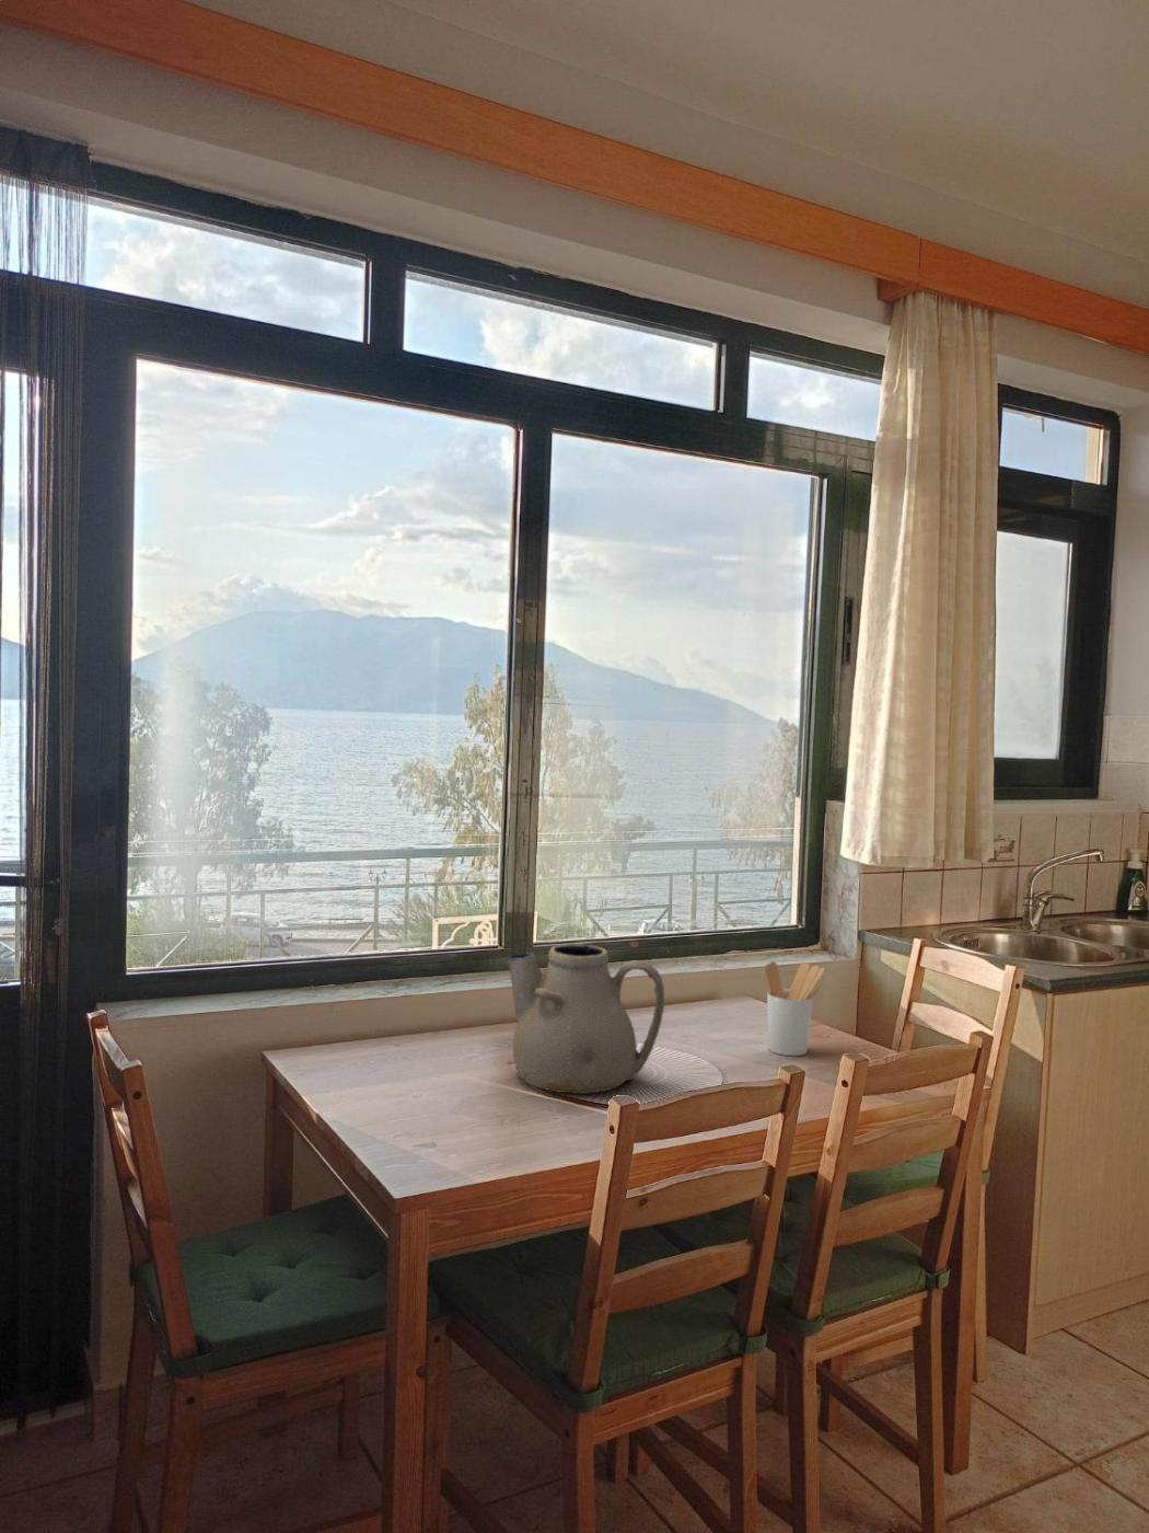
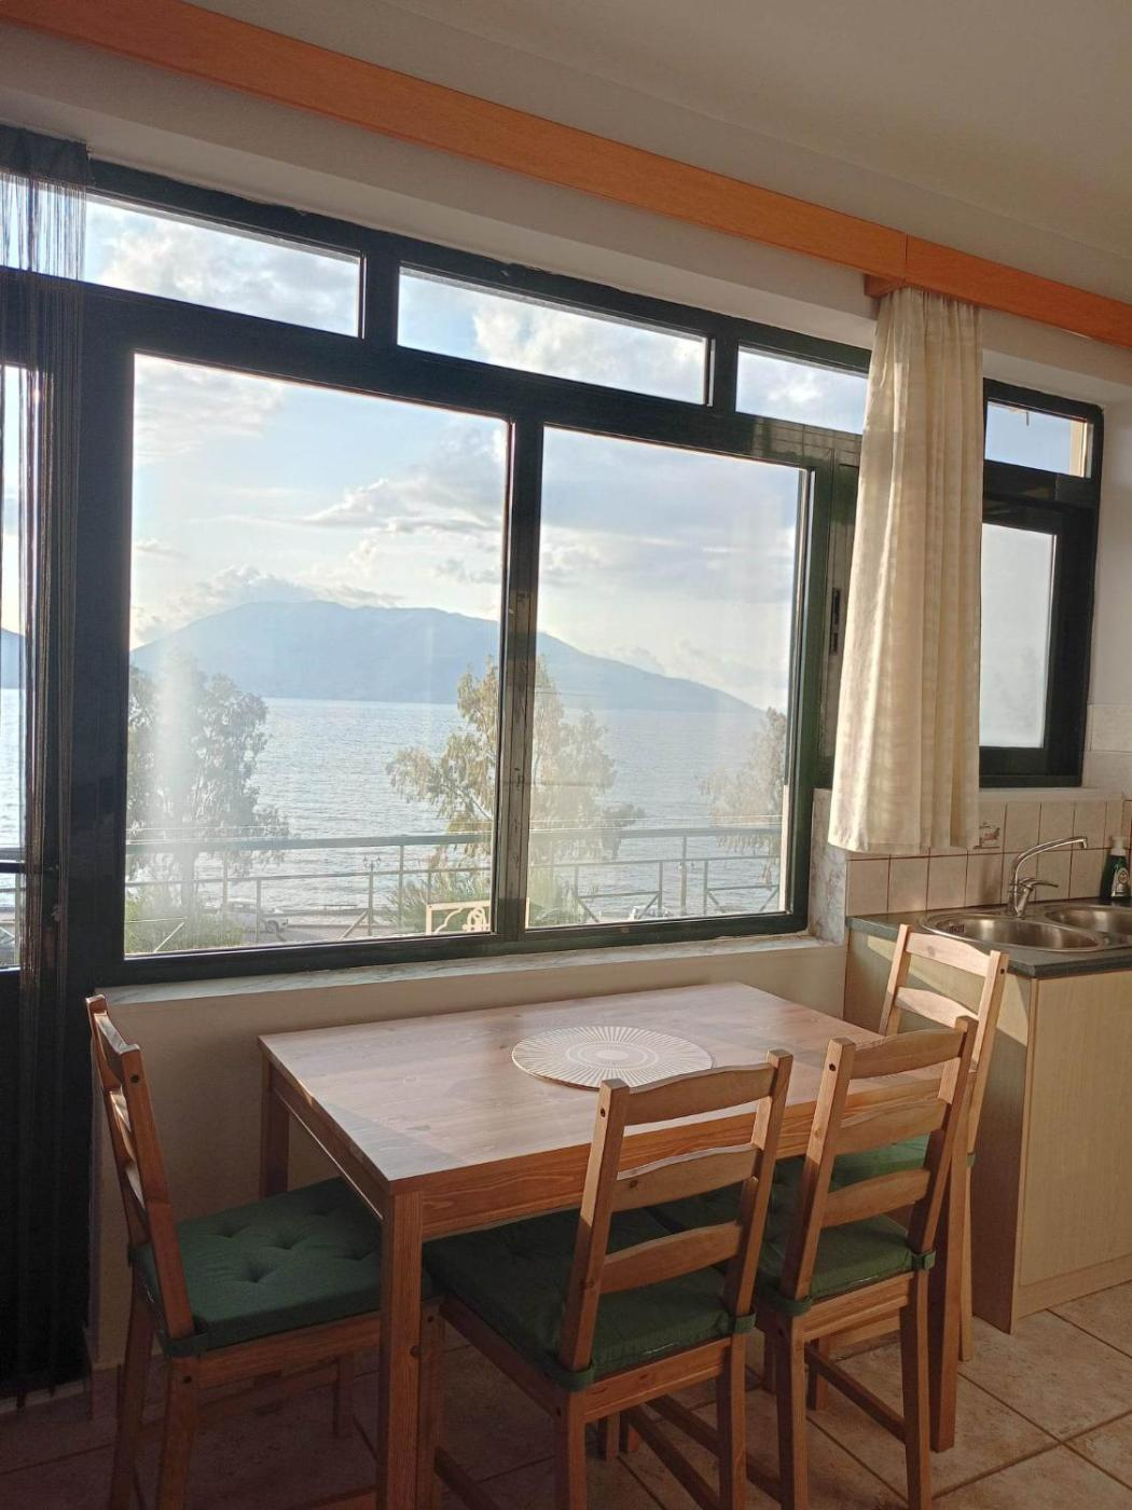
- utensil holder [764,961,827,1056]
- teapot [502,943,665,1095]
